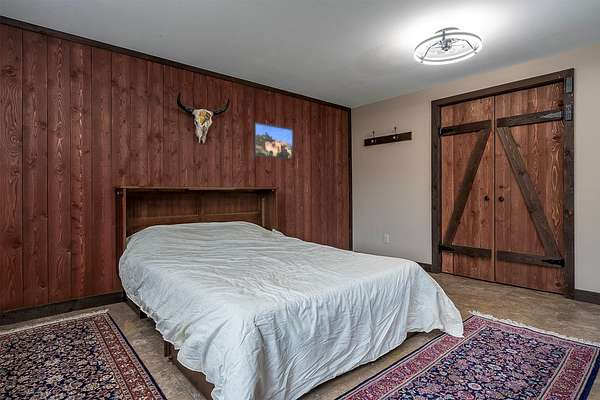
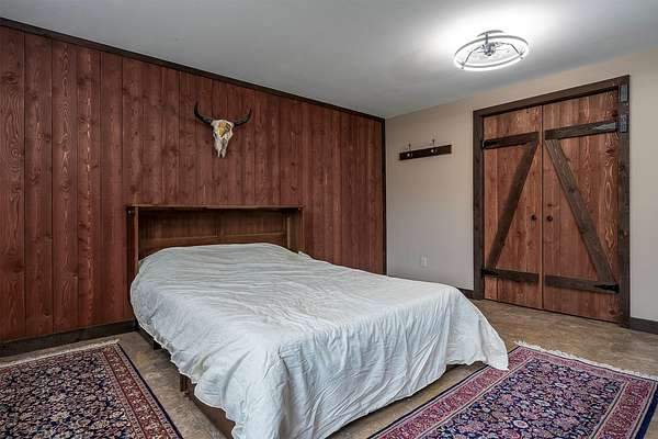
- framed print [253,122,294,160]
